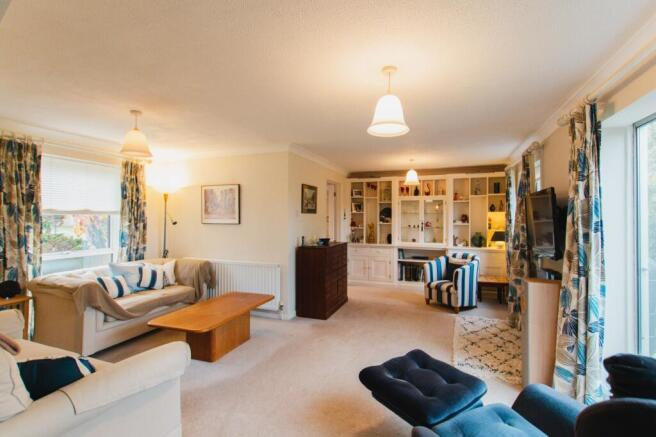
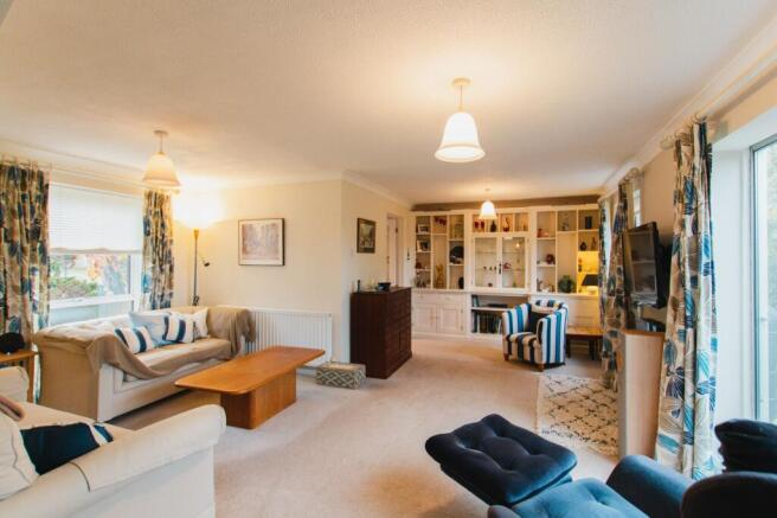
+ woven basket [315,360,367,390]
